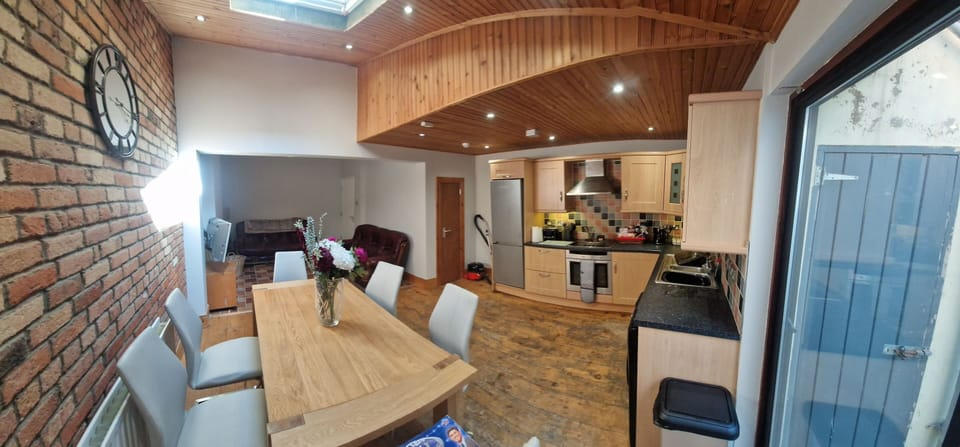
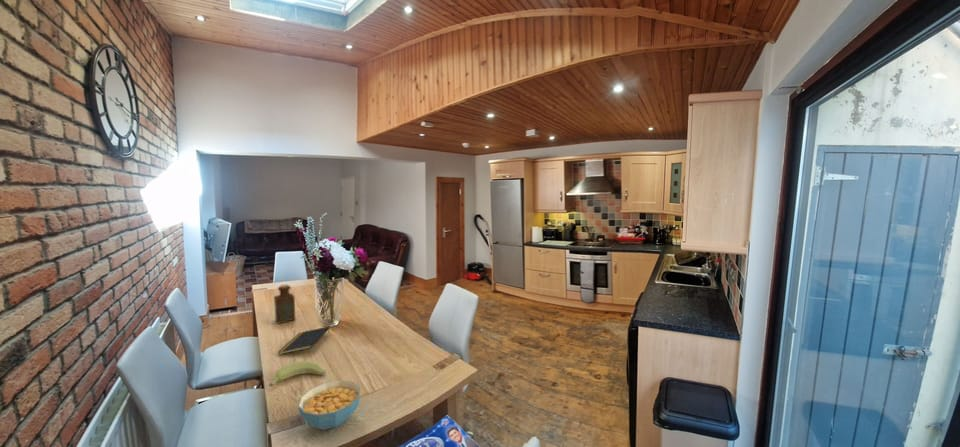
+ bottle [273,283,296,324]
+ notepad [277,326,331,356]
+ banana [268,360,327,388]
+ cereal bowl [297,379,361,430]
